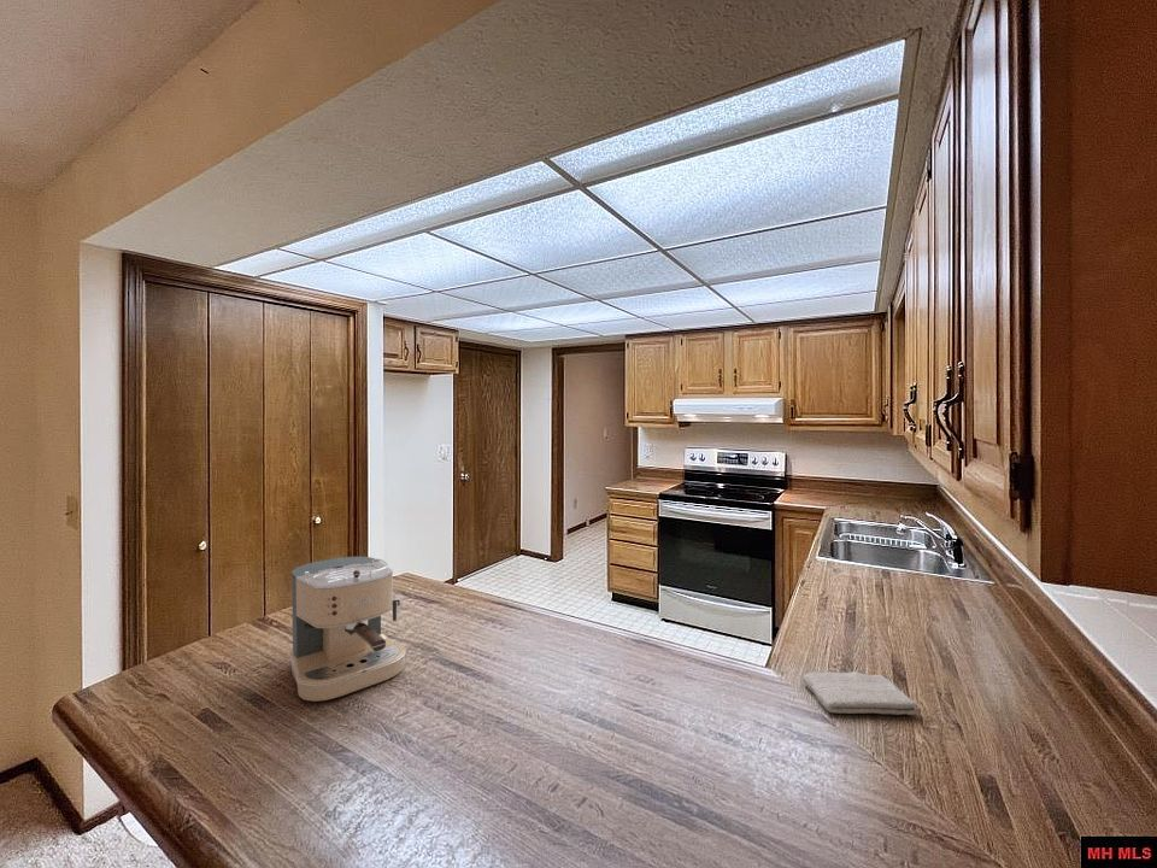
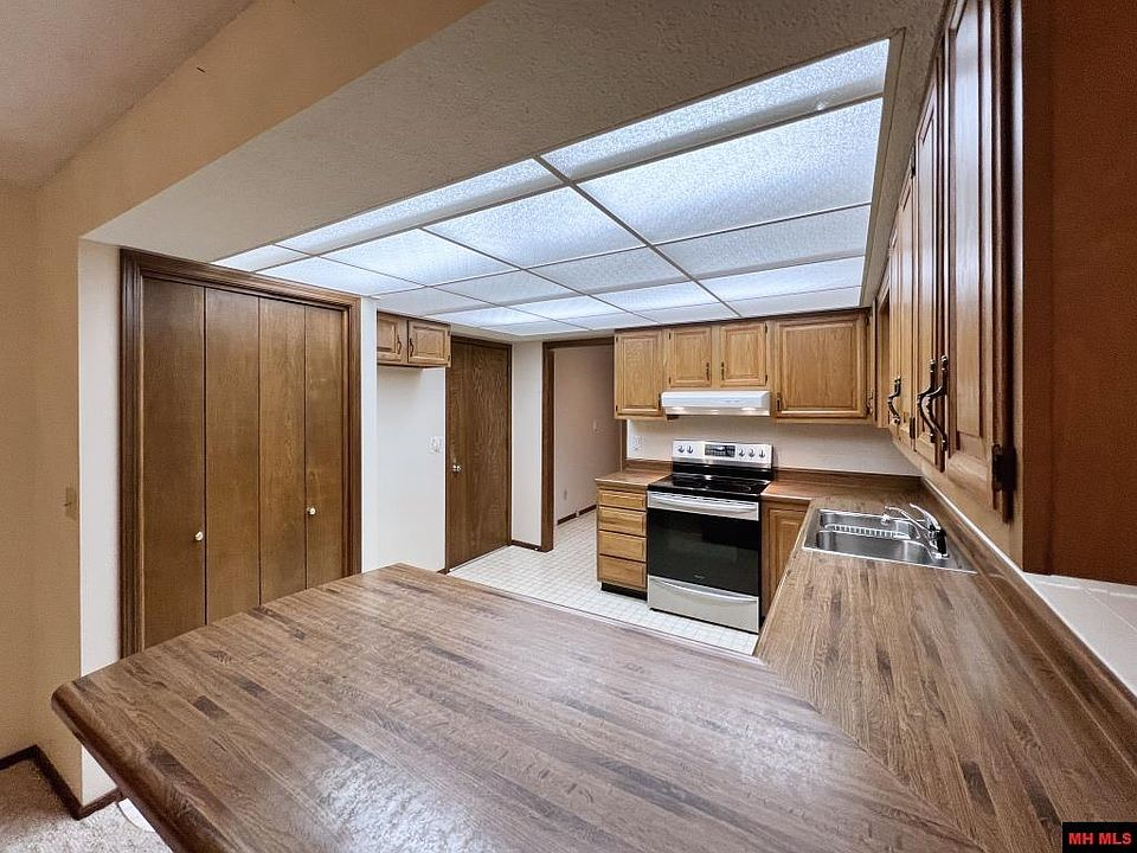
- washcloth [801,670,917,716]
- coffee maker [289,556,407,703]
